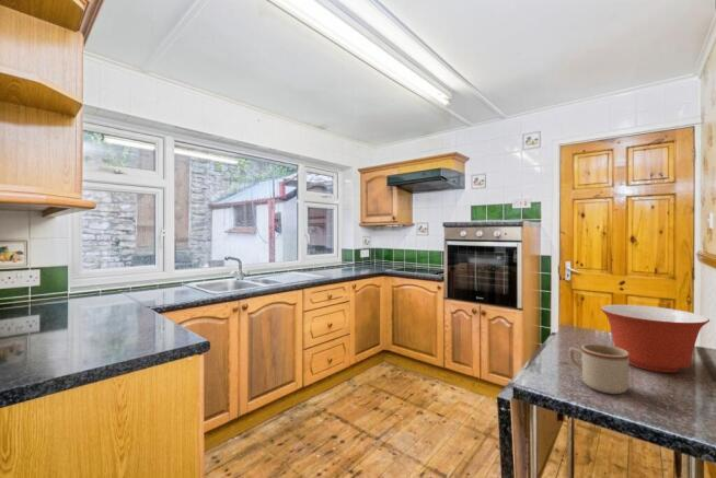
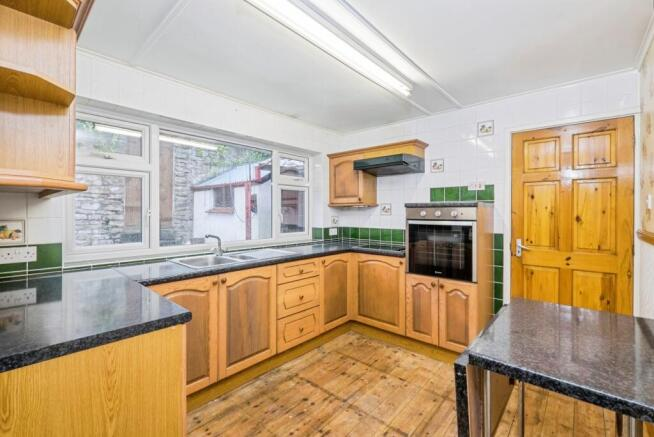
- mug [568,343,630,395]
- mixing bowl [600,304,711,373]
